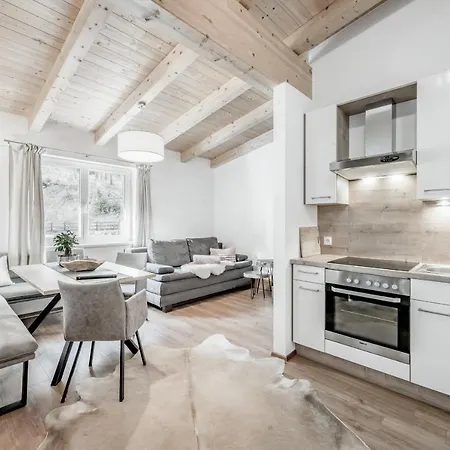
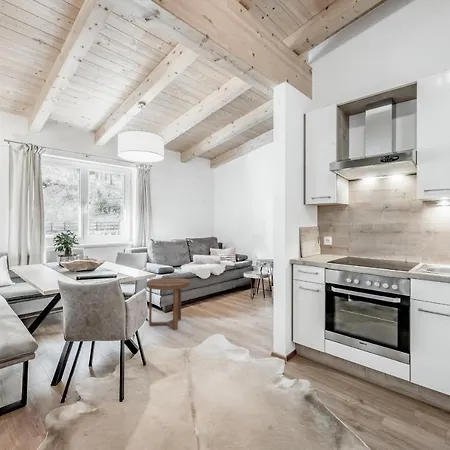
+ side table [146,277,191,331]
